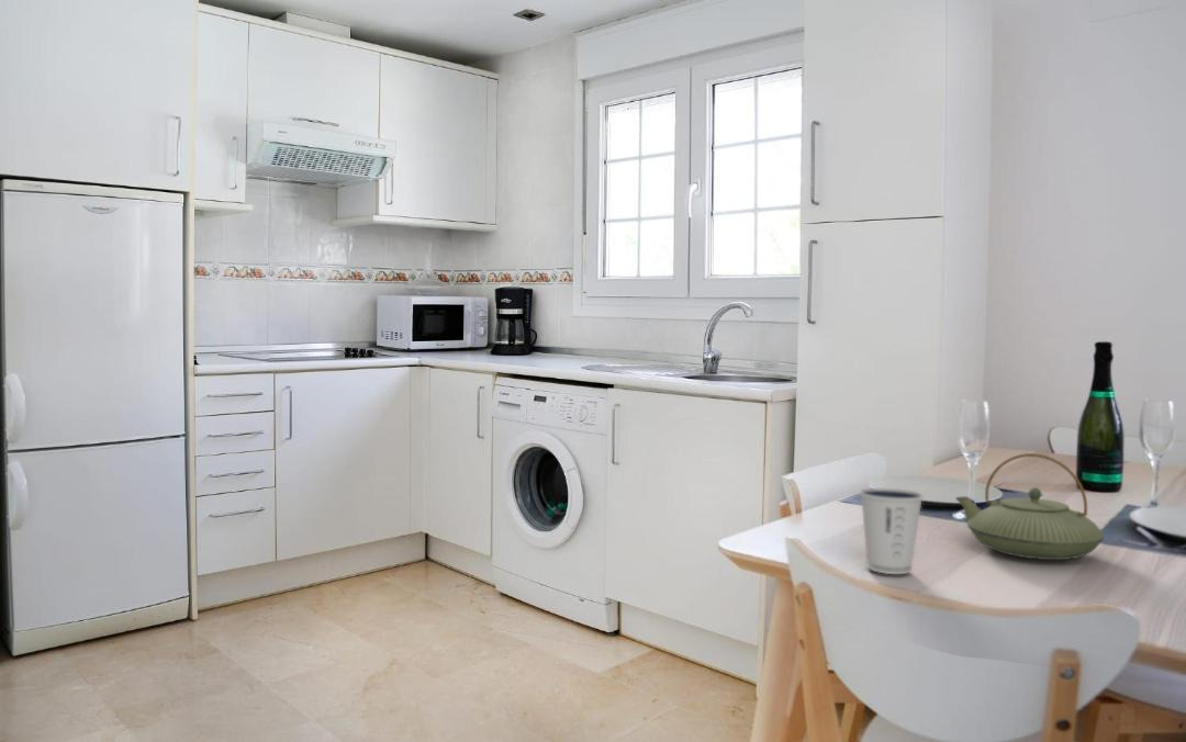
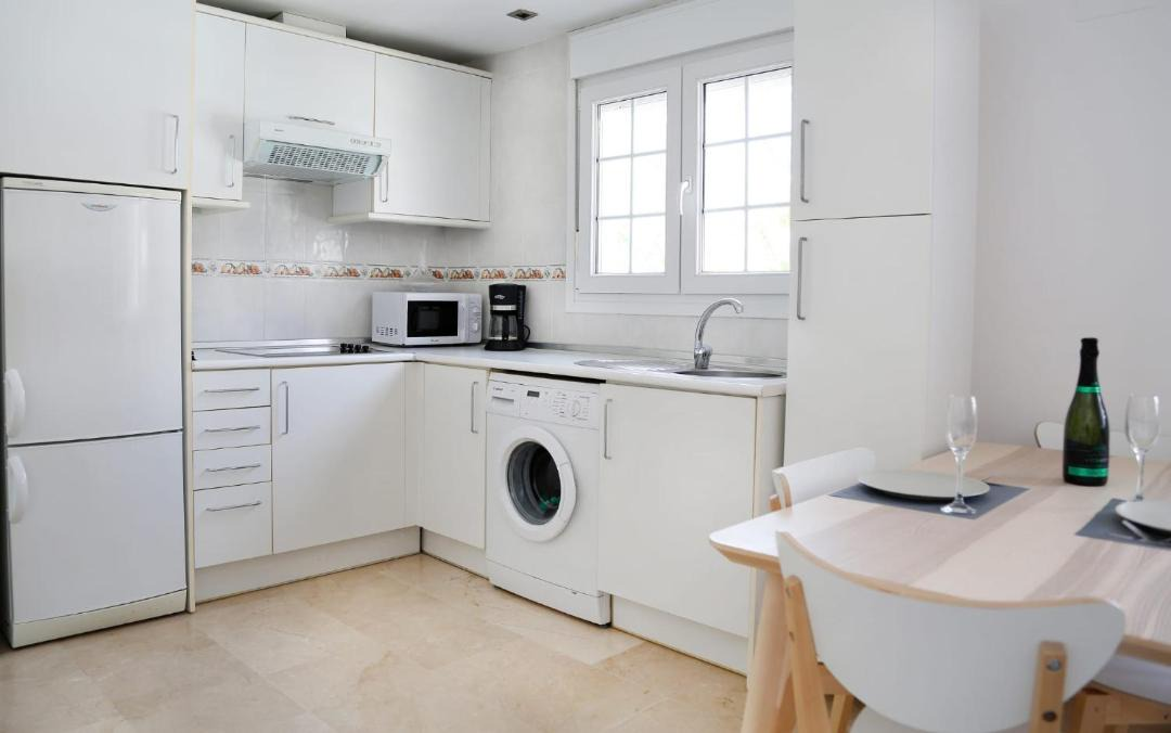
- dixie cup [859,487,925,575]
- teapot [954,452,1105,561]
